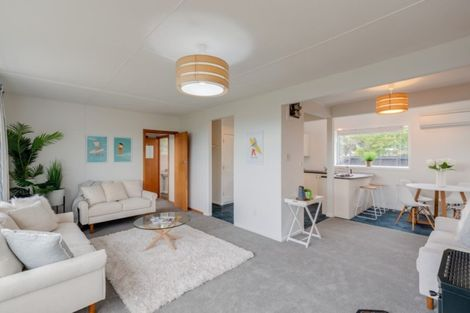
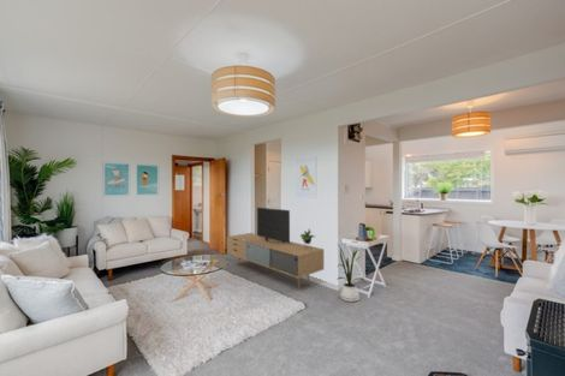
+ house plant [335,245,367,303]
+ media console [226,207,325,290]
